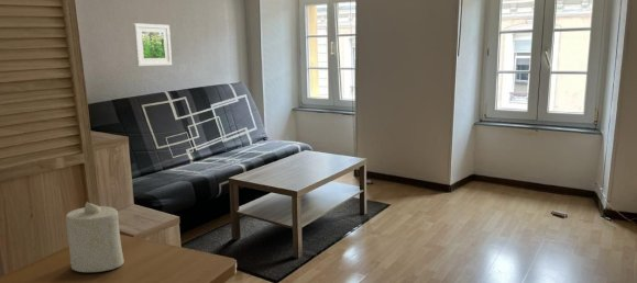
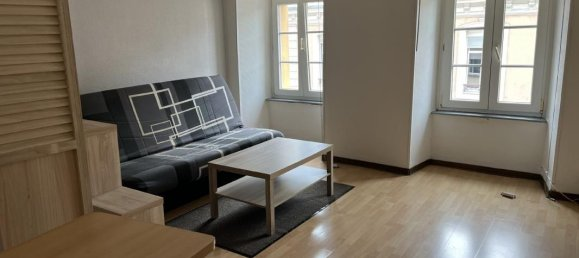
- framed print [132,22,173,67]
- candle [65,201,125,273]
